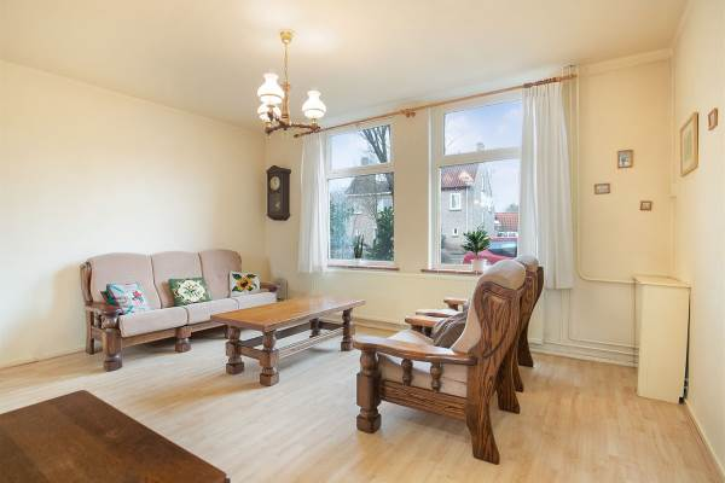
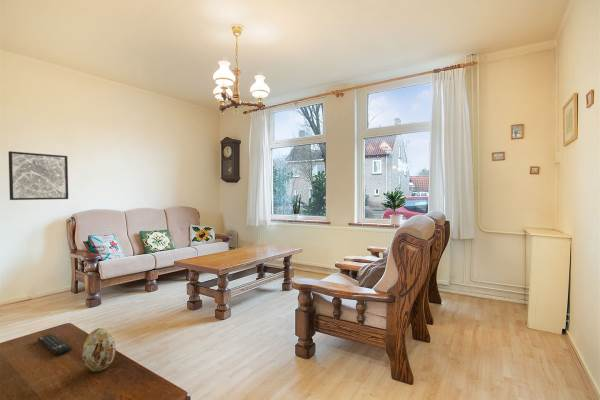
+ wall art [8,150,69,201]
+ remote control [36,333,72,356]
+ decorative egg [81,327,117,373]
